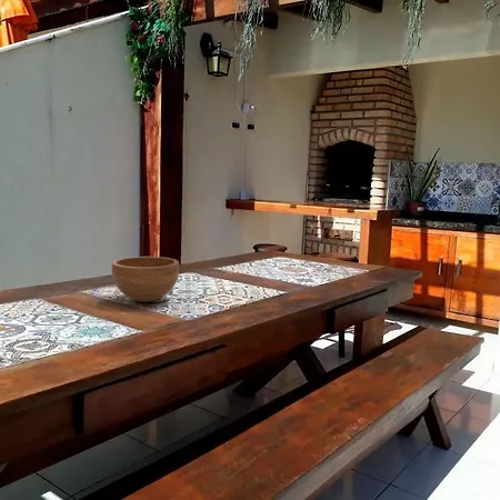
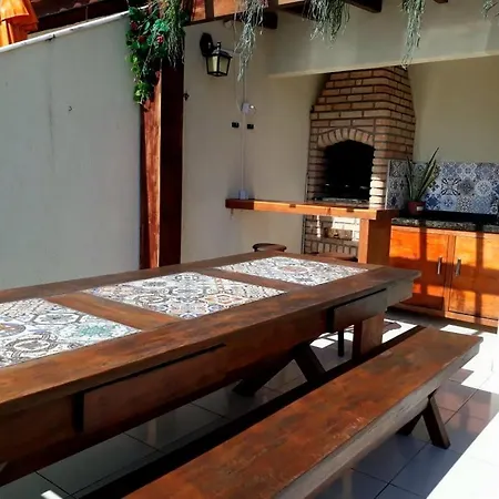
- bowl [111,256,180,303]
